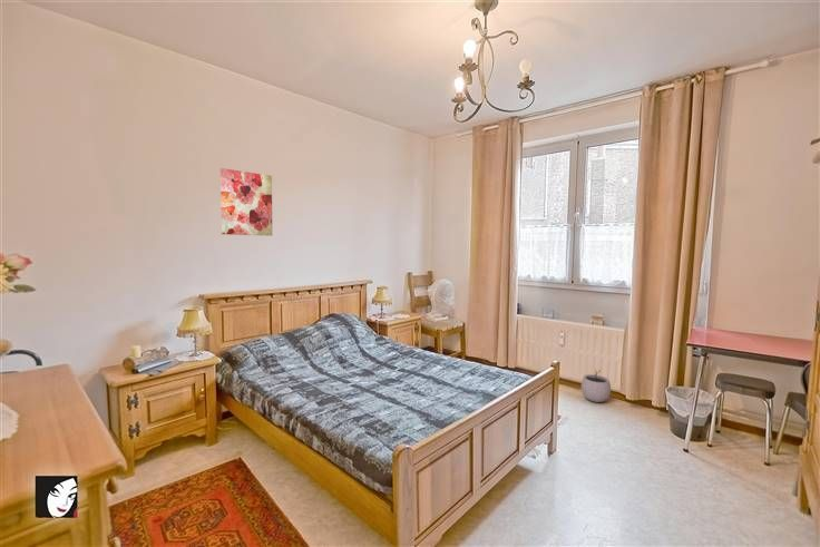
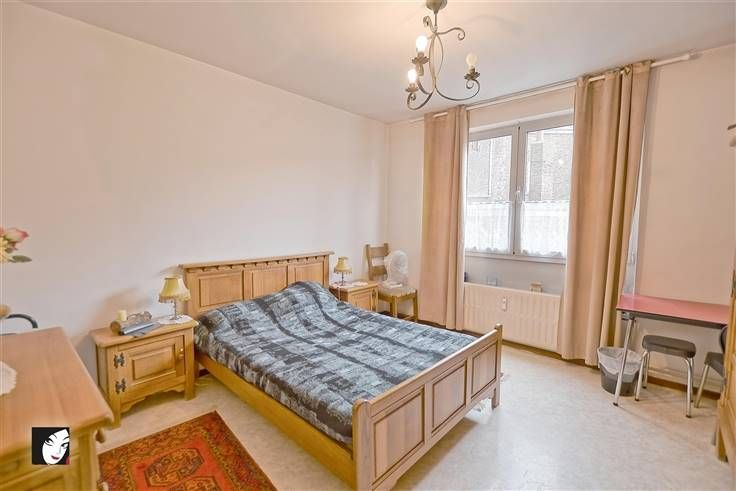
- wall art [219,167,273,237]
- plant pot [580,369,612,403]
